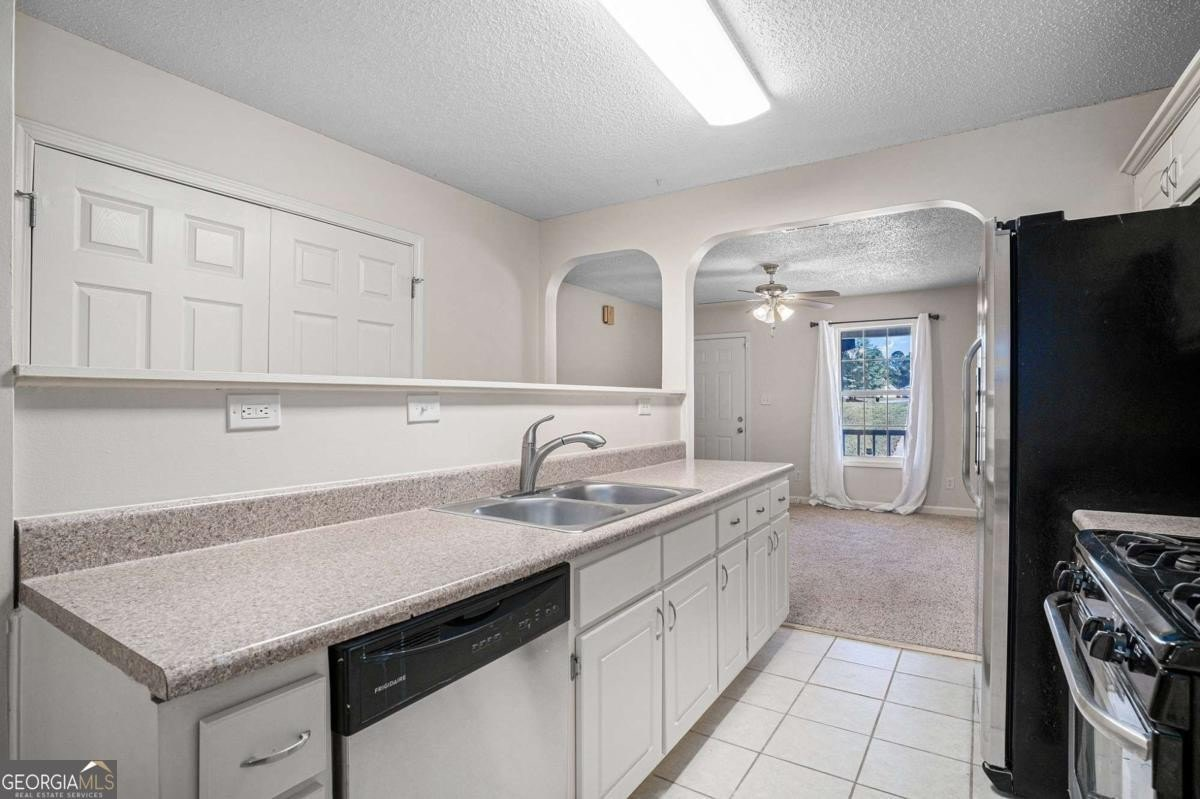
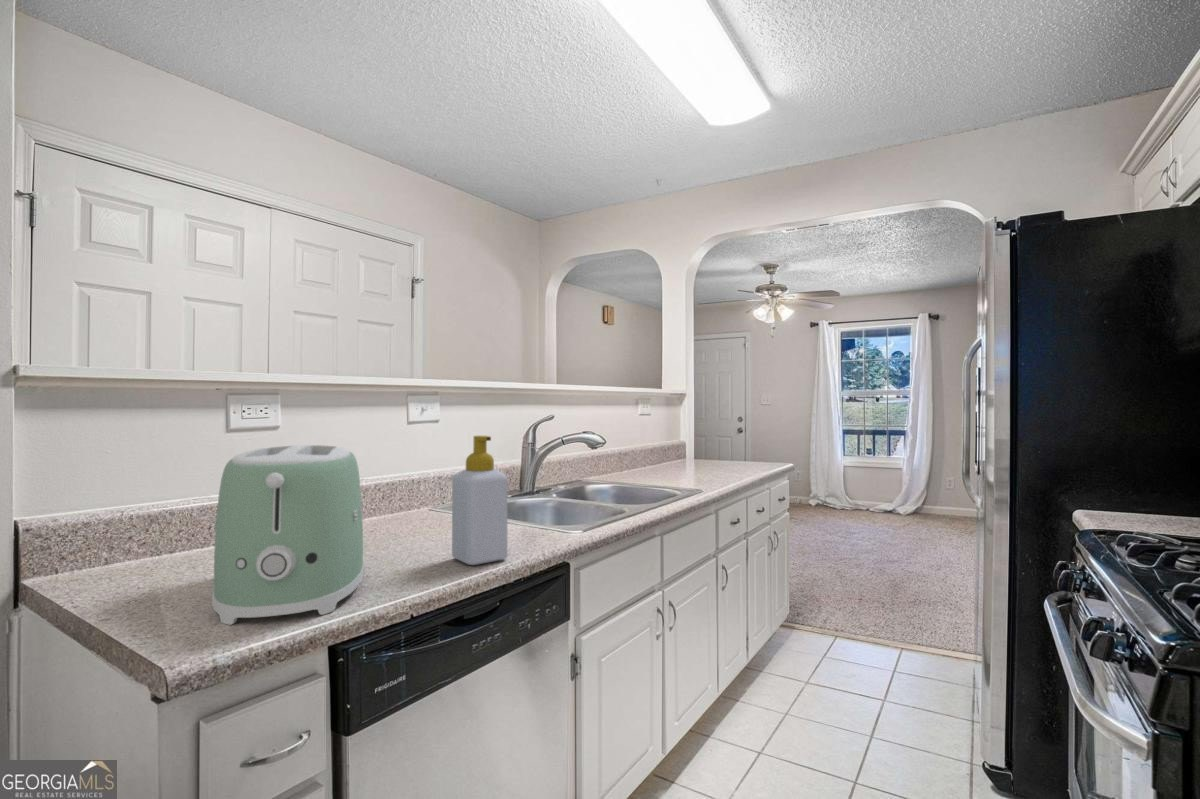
+ toaster [211,444,365,626]
+ soap bottle [451,435,509,566]
